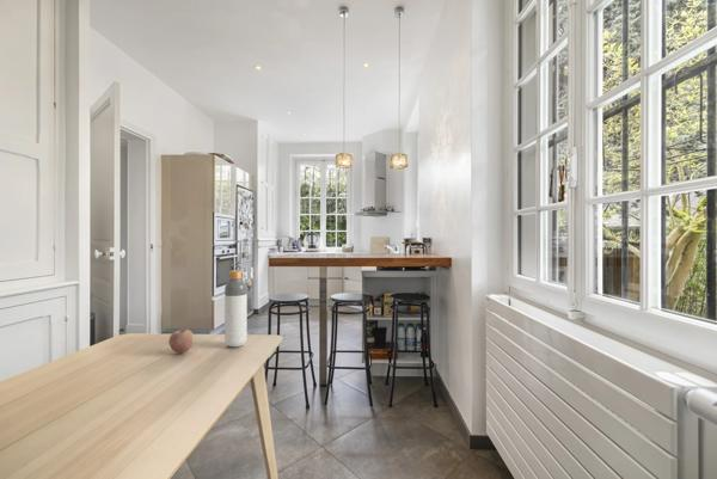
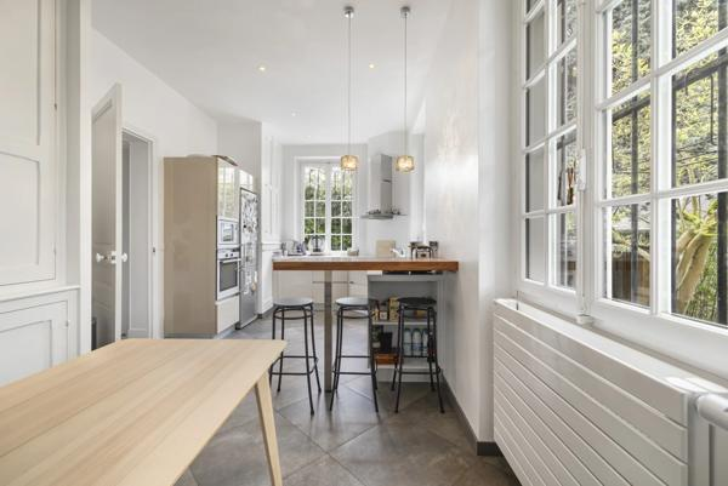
- fruit [168,327,196,354]
- bottle [223,269,249,349]
